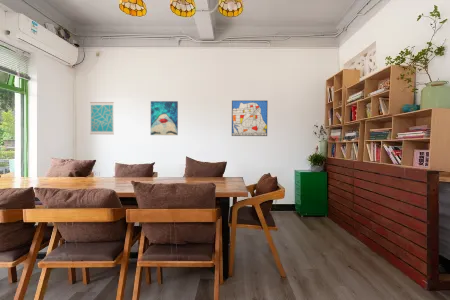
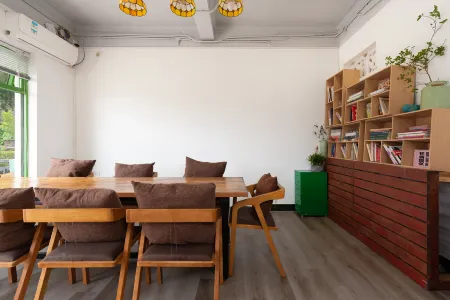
- wall art [89,101,115,135]
- wall art [150,100,179,136]
- wall art [231,100,269,137]
